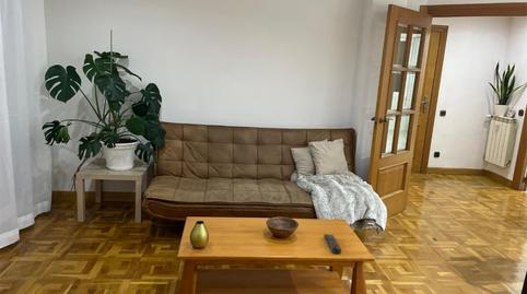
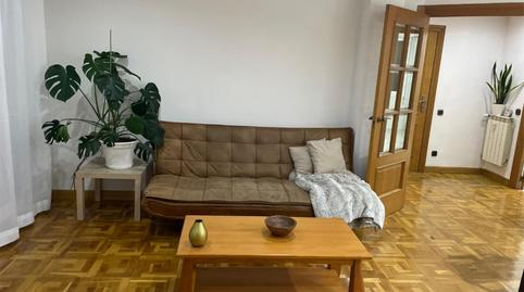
- remote control [323,233,342,255]
